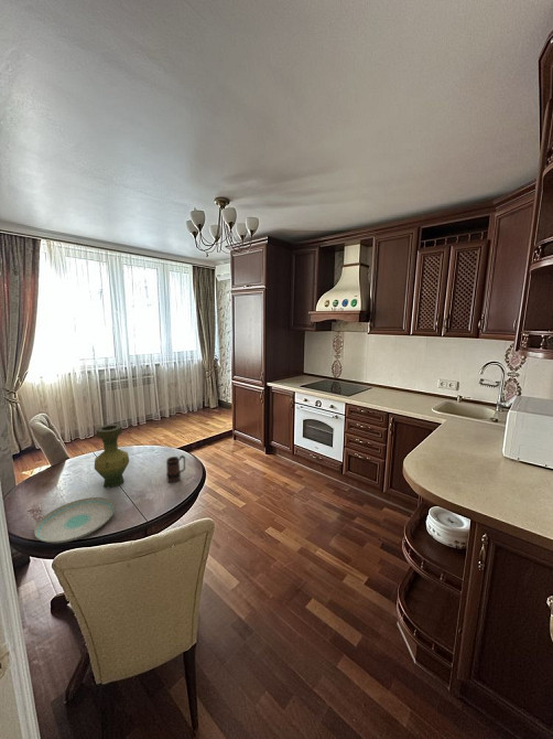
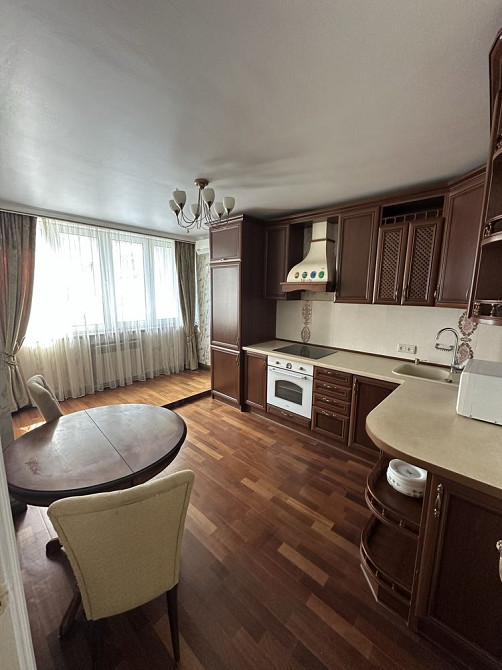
- mug [165,454,186,483]
- vase [94,424,130,489]
- plate [33,496,116,544]
